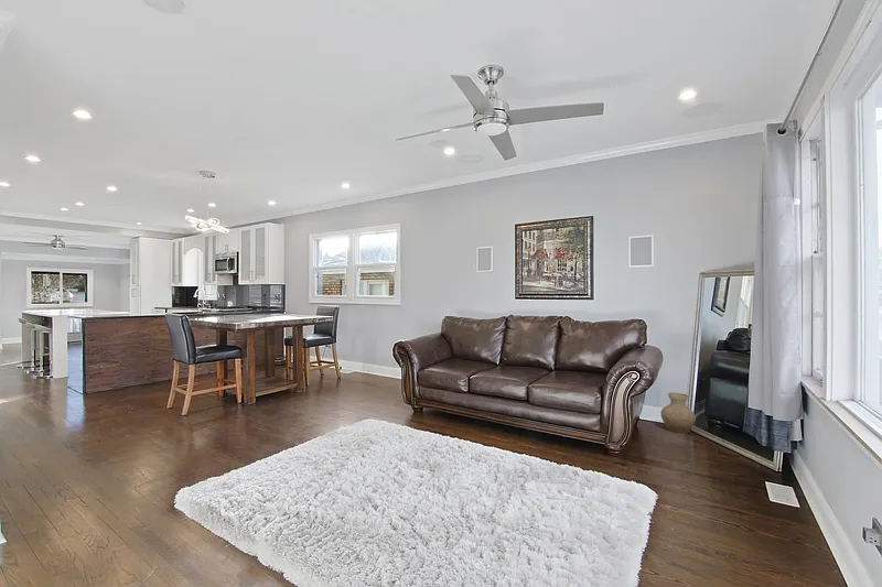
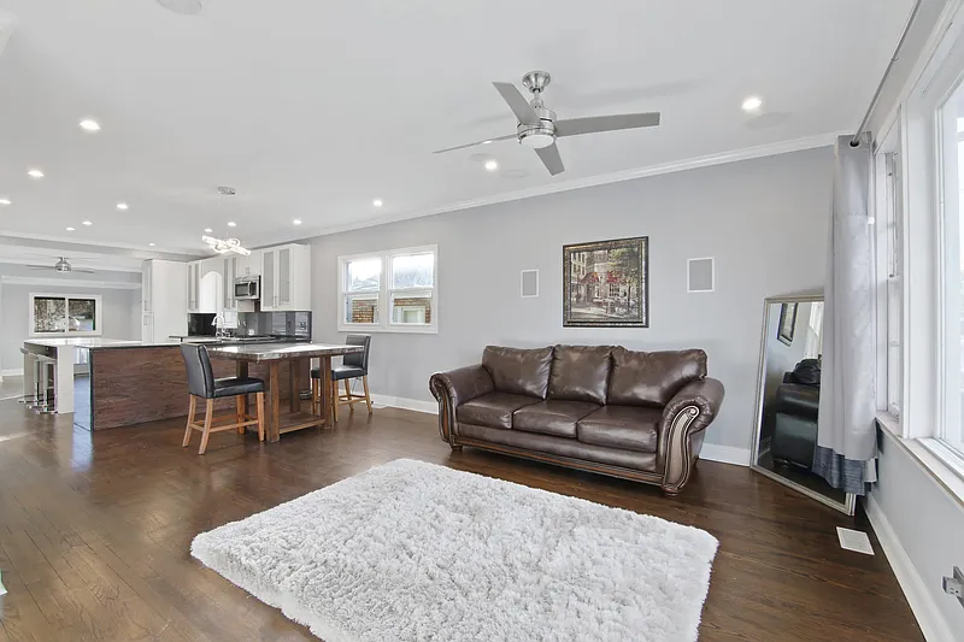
- vase [660,391,697,434]
